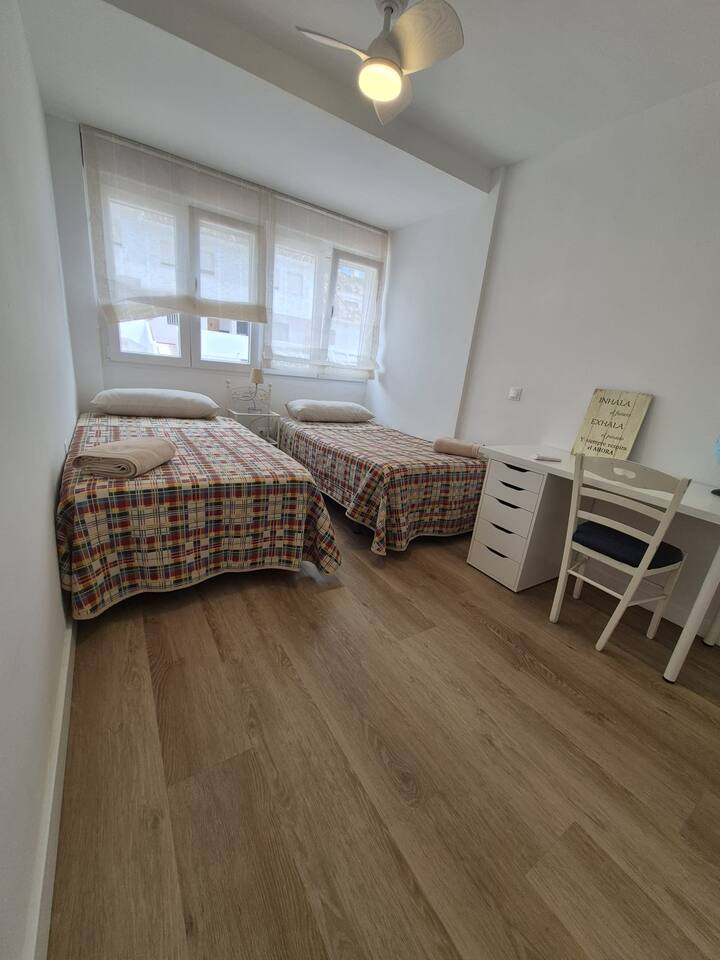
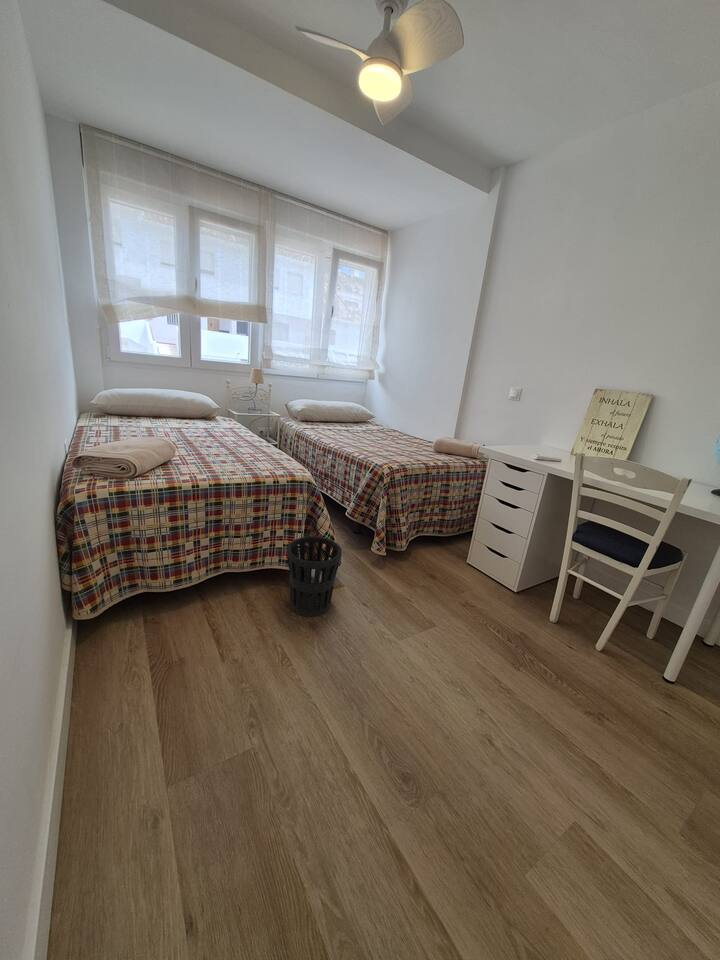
+ wastebasket [286,535,343,618]
